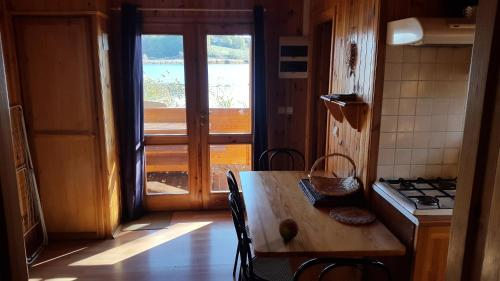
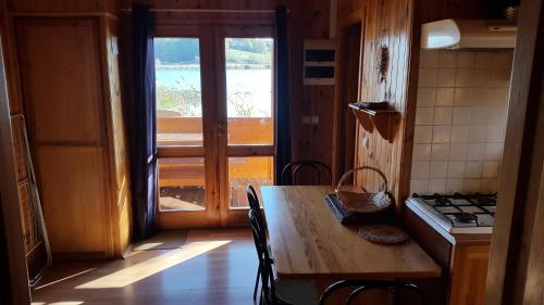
- apple [278,218,300,240]
